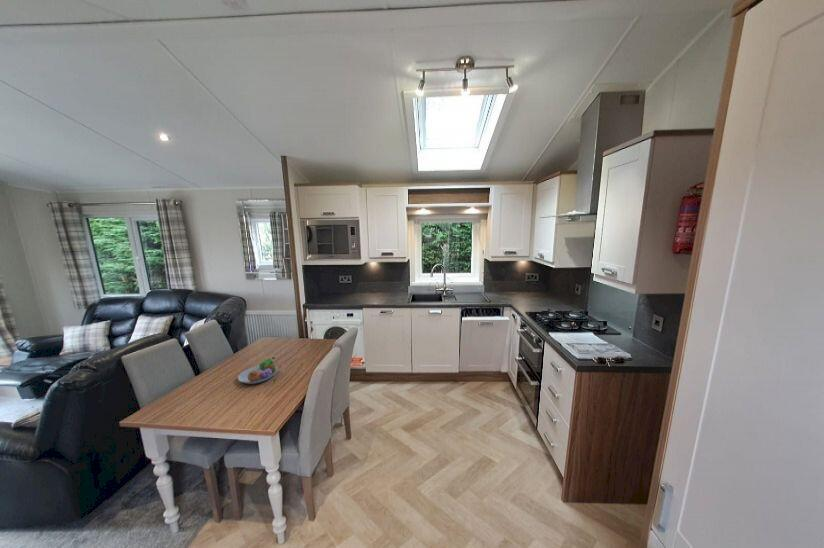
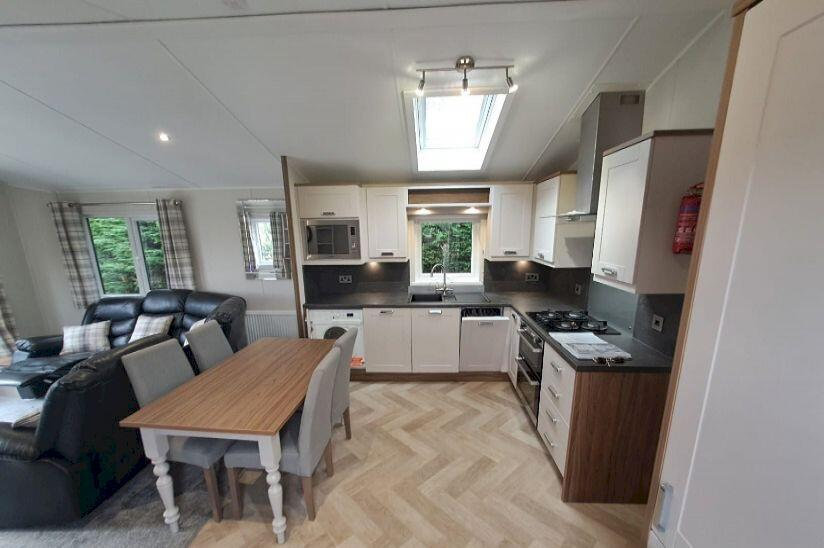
- fruit bowl [237,356,279,385]
